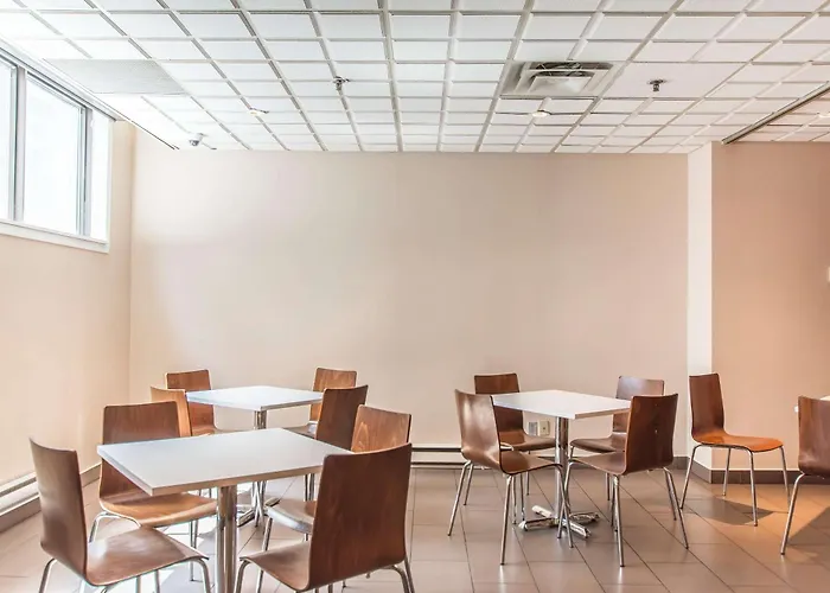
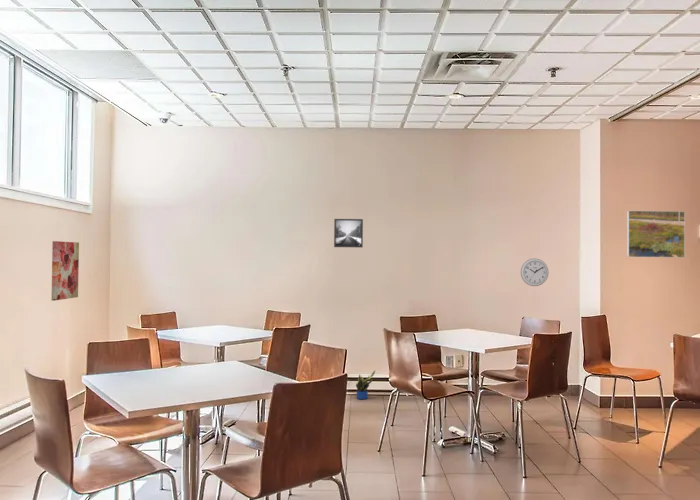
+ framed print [626,210,686,259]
+ wall art [50,240,80,302]
+ potted plant [355,370,376,400]
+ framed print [333,218,364,248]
+ wall clock [520,257,550,287]
